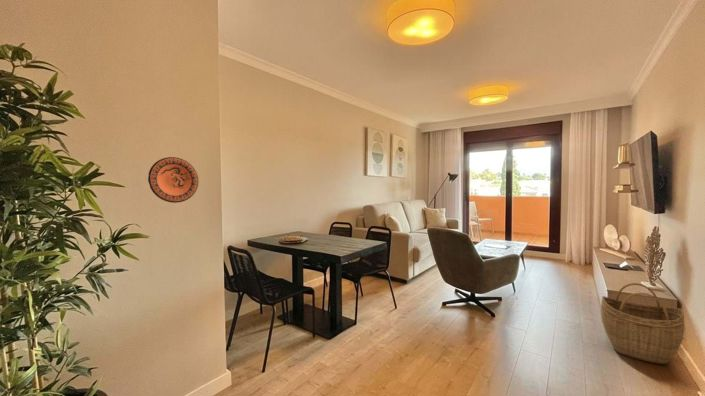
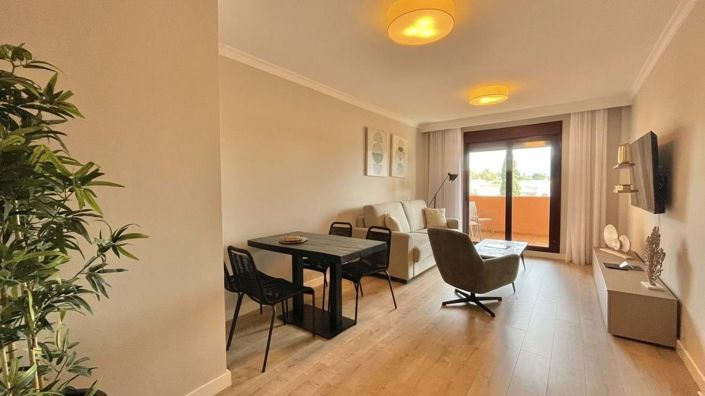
- decorative plate [147,156,199,204]
- woven basket [600,282,686,365]
